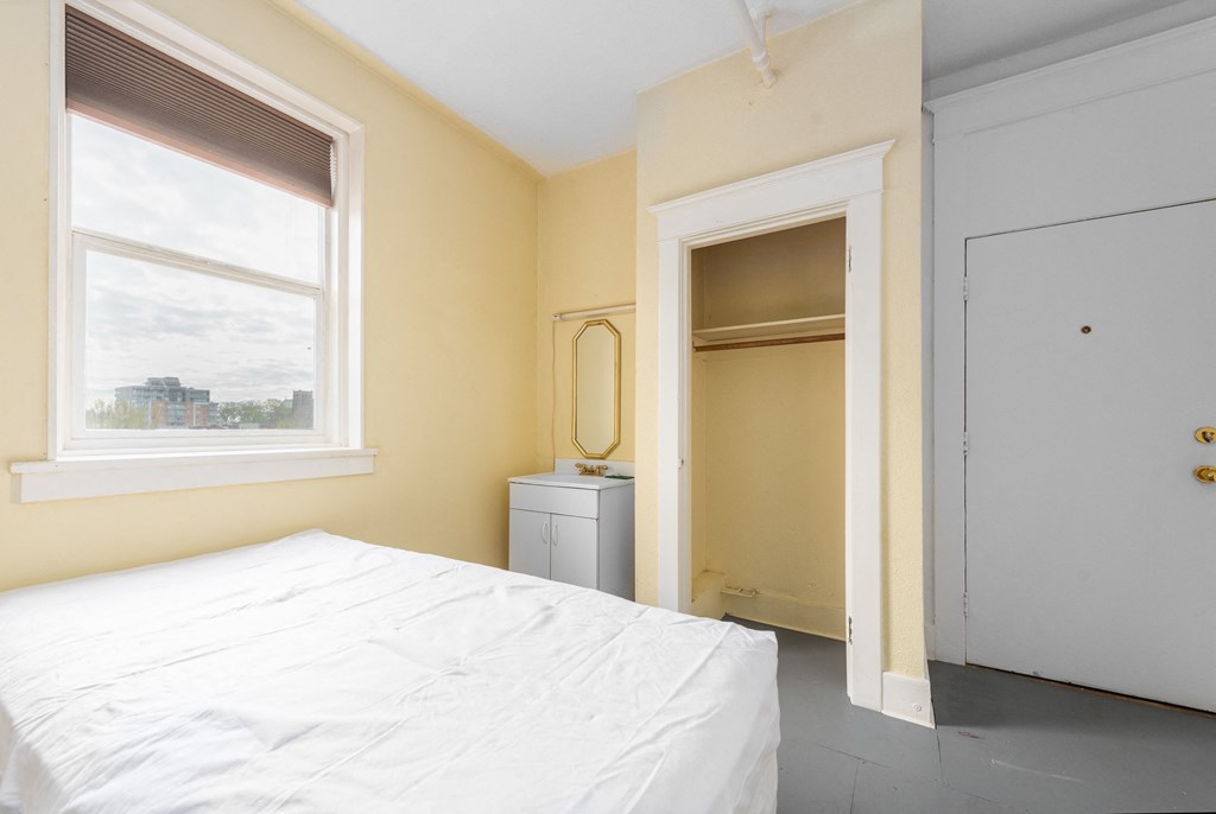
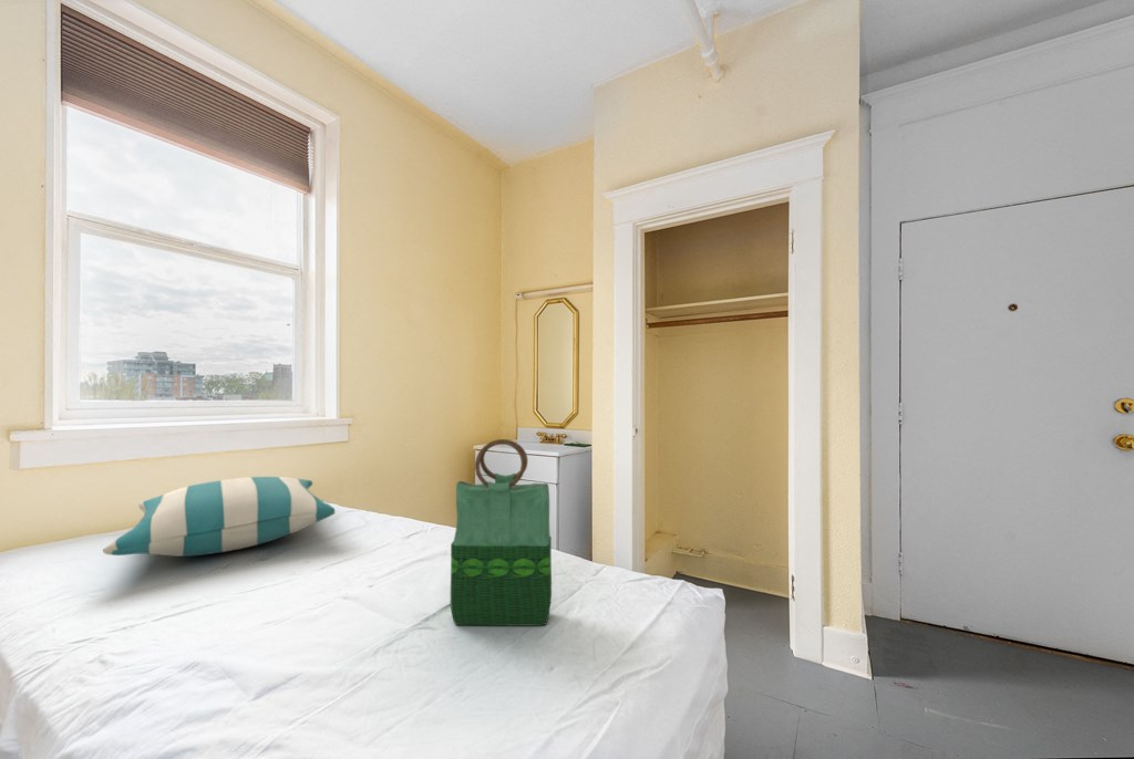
+ pillow [102,476,336,558]
+ tote bag [450,438,553,627]
